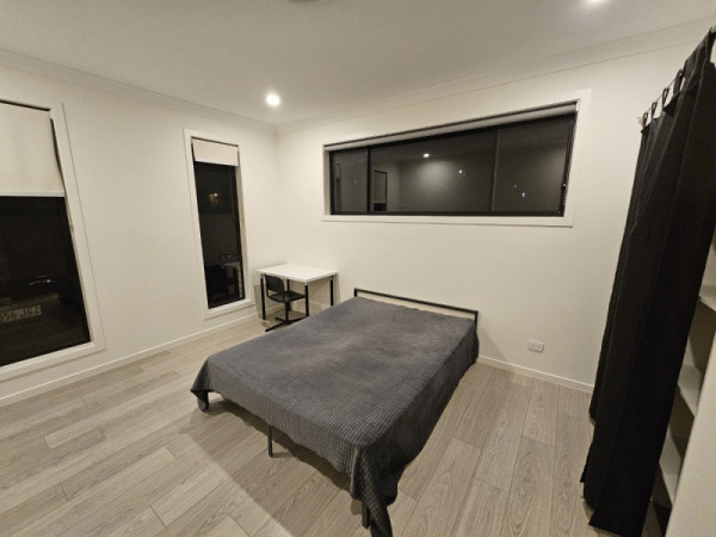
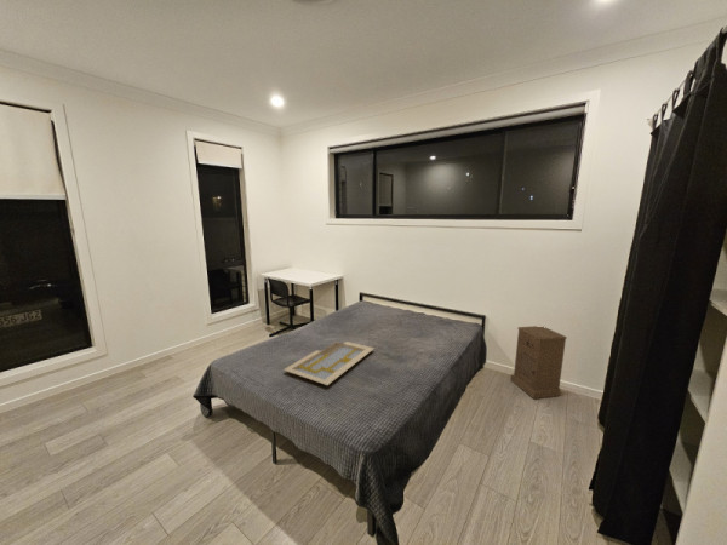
+ nightstand [509,325,568,400]
+ serving tray [282,340,376,386]
